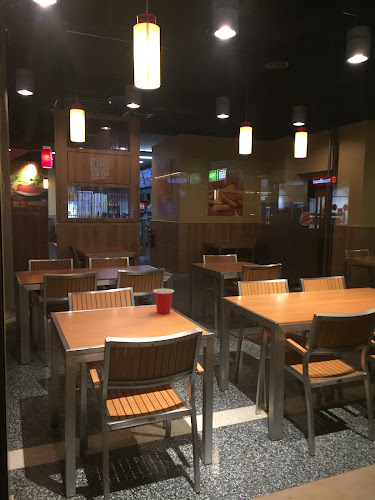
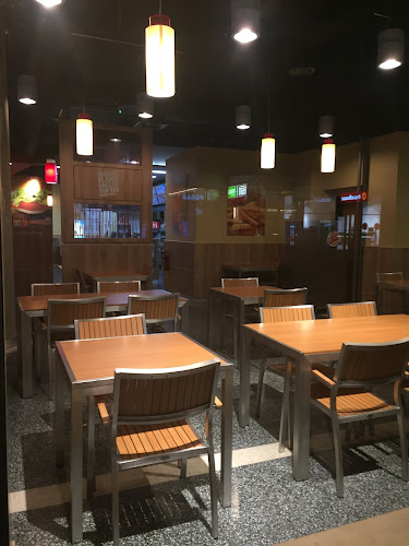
- cup [152,288,175,315]
